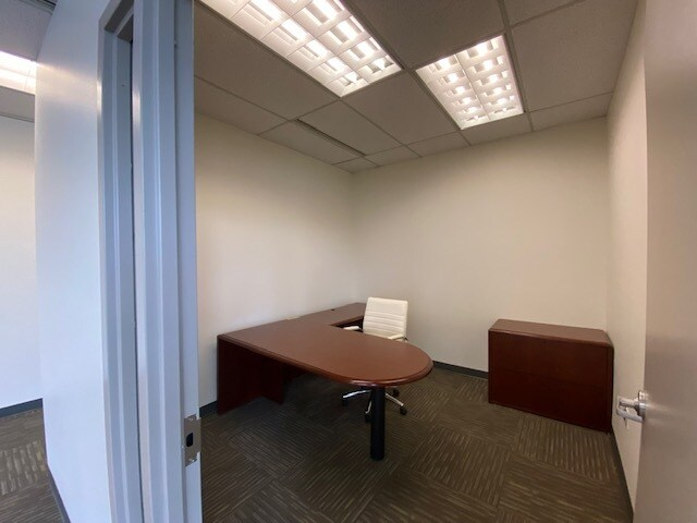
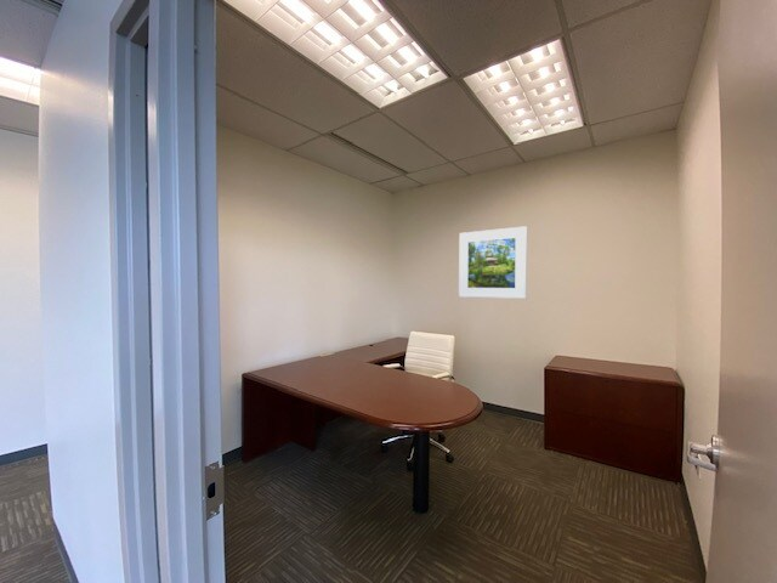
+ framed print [458,225,528,300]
